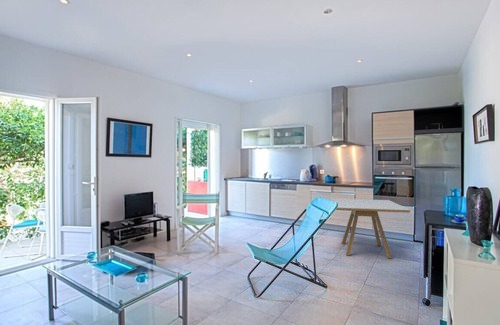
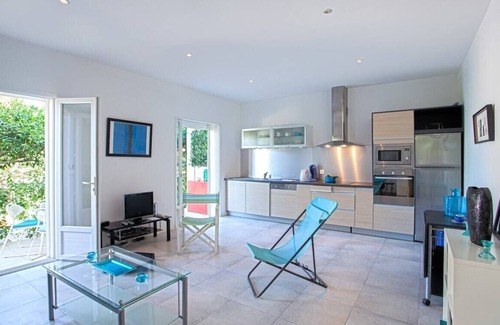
- dining table [329,198,411,259]
